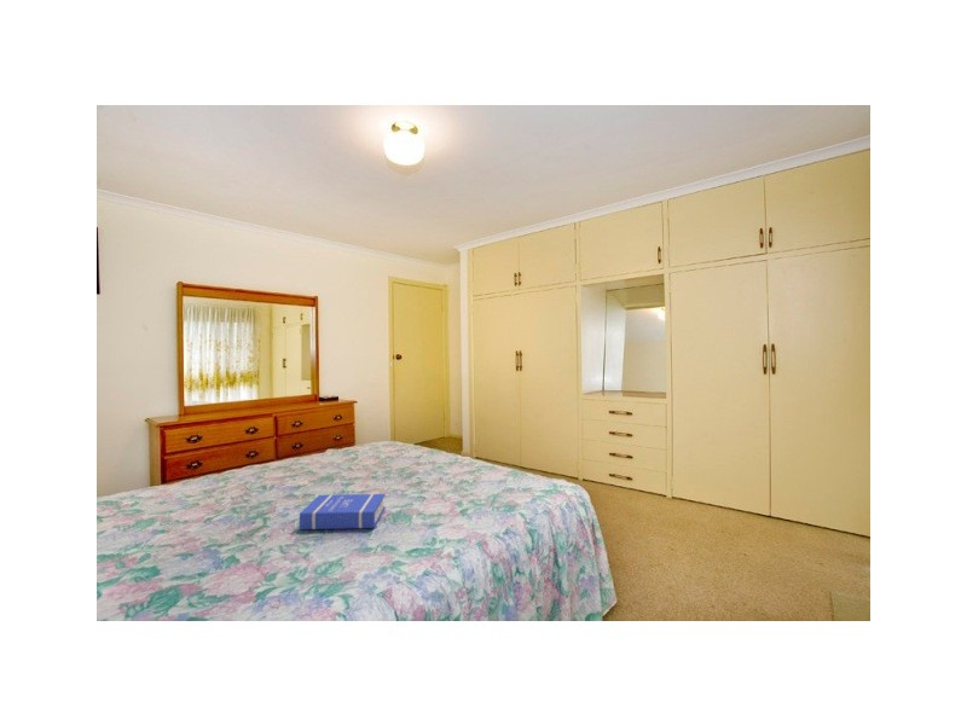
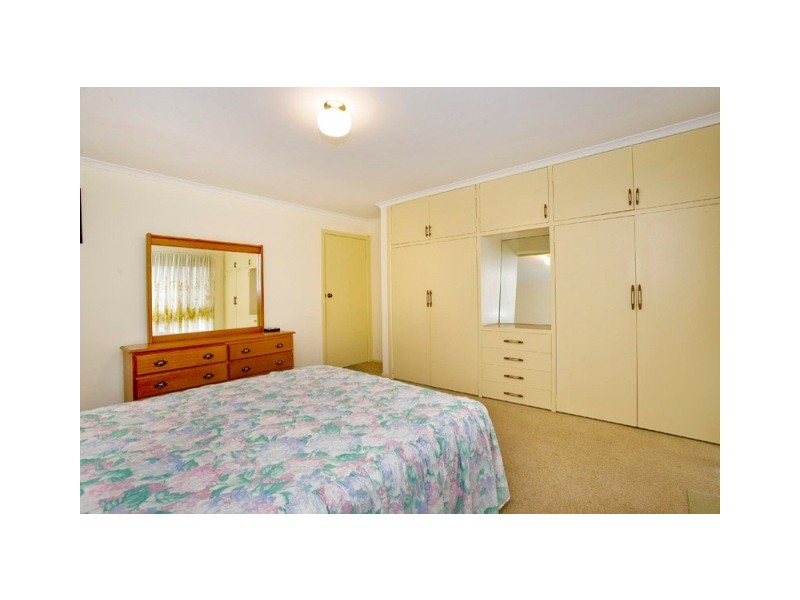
- book [299,493,386,530]
